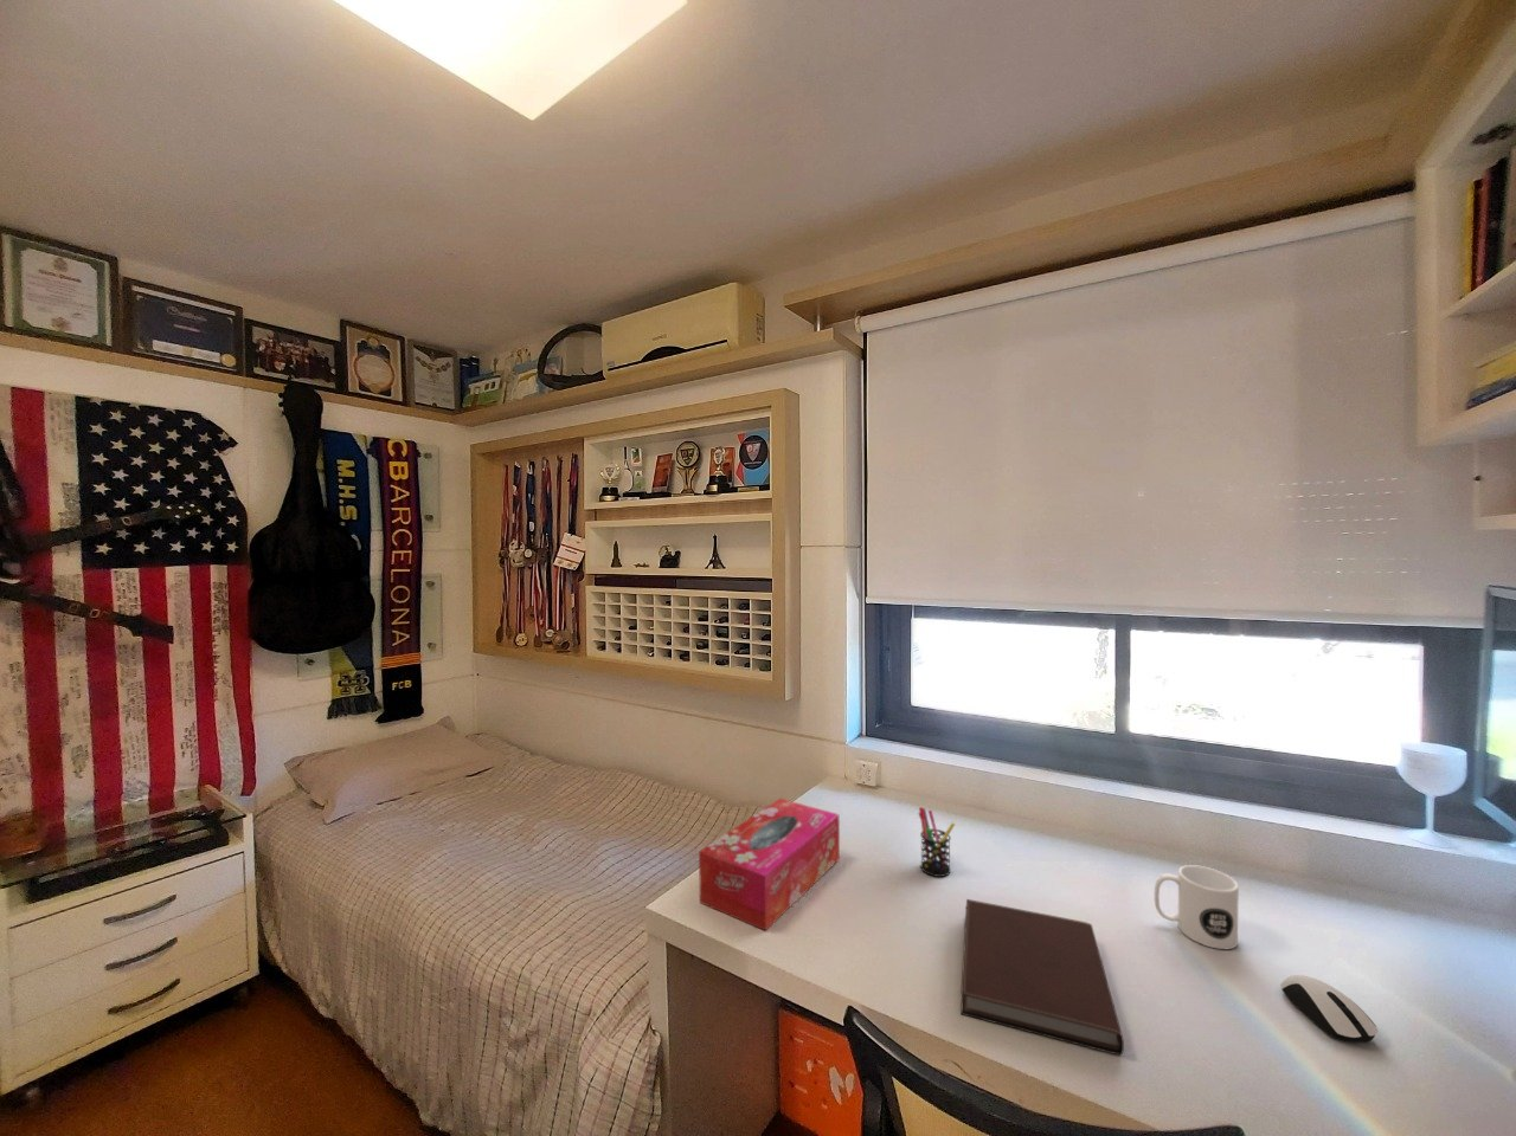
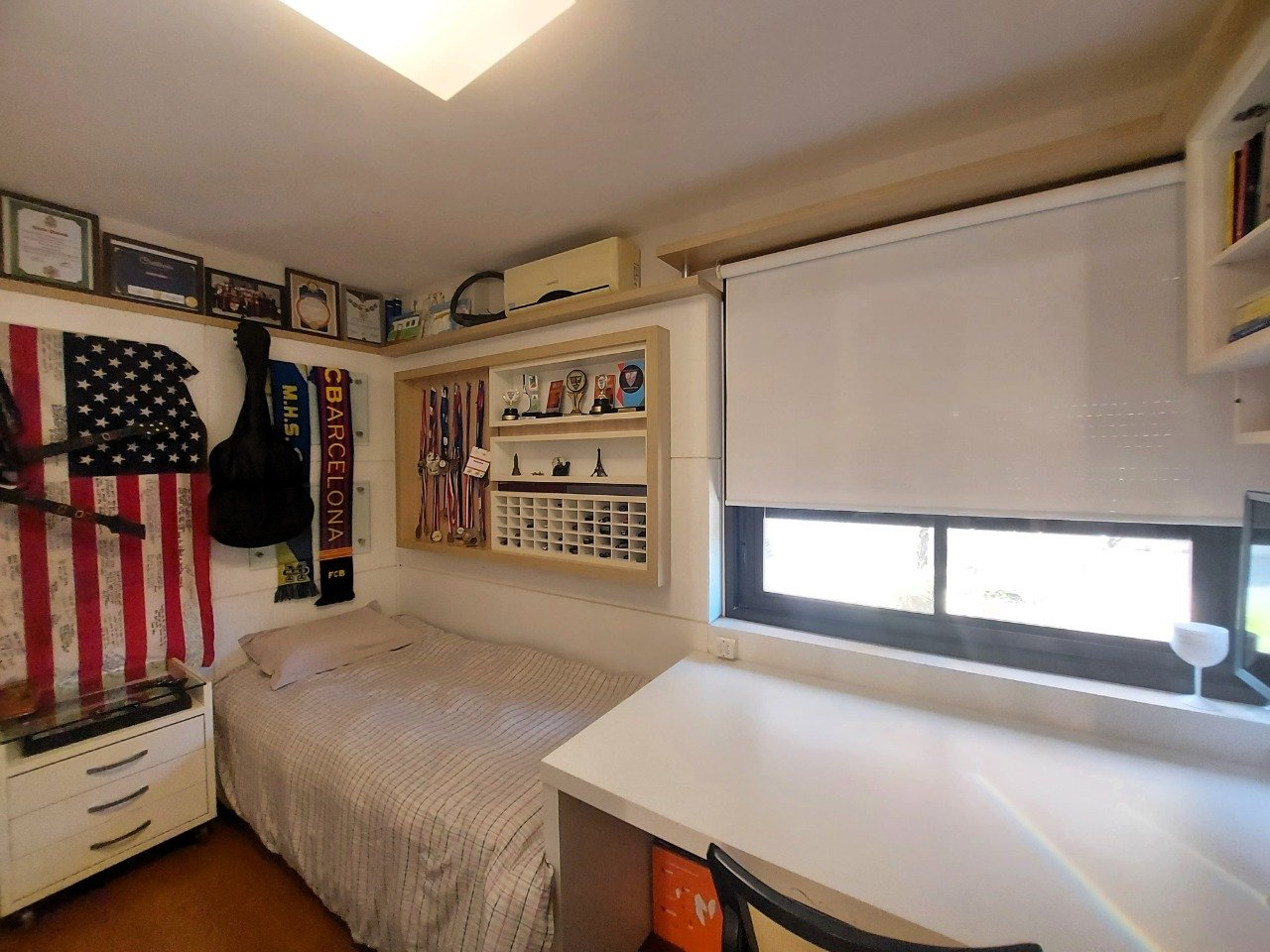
- tissue box [697,797,840,932]
- mug [1153,864,1240,950]
- notebook [960,899,1126,1056]
- pen holder [918,805,957,878]
- computer mouse [1280,974,1379,1044]
